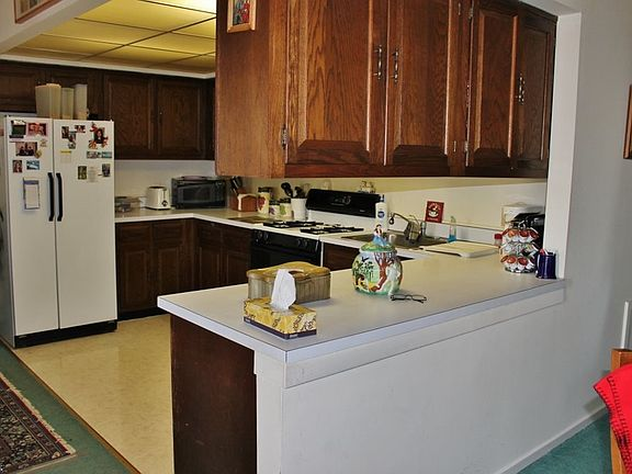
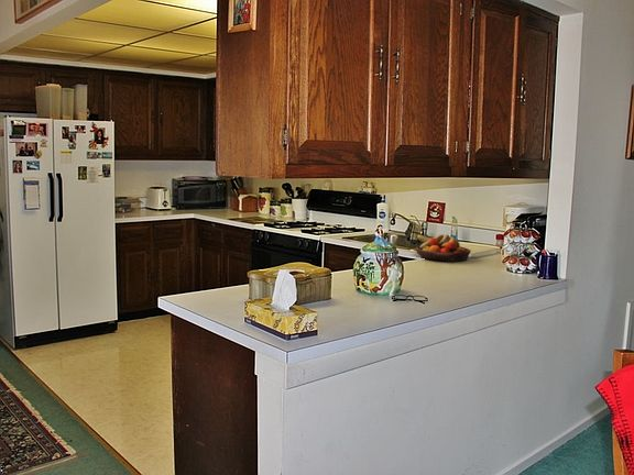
+ fruit bowl [415,233,472,263]
